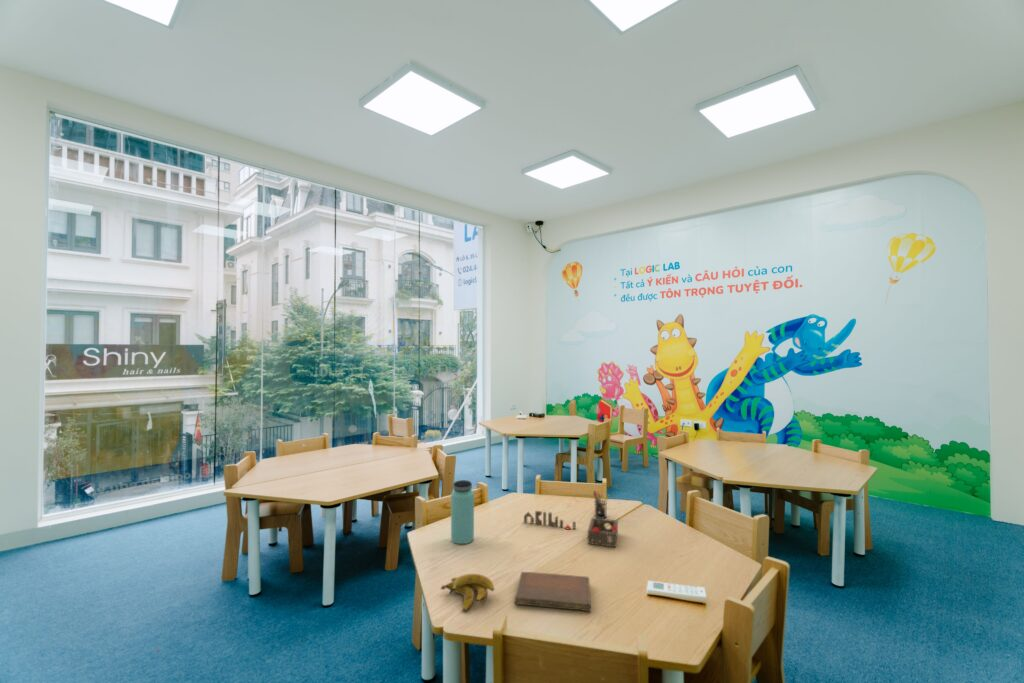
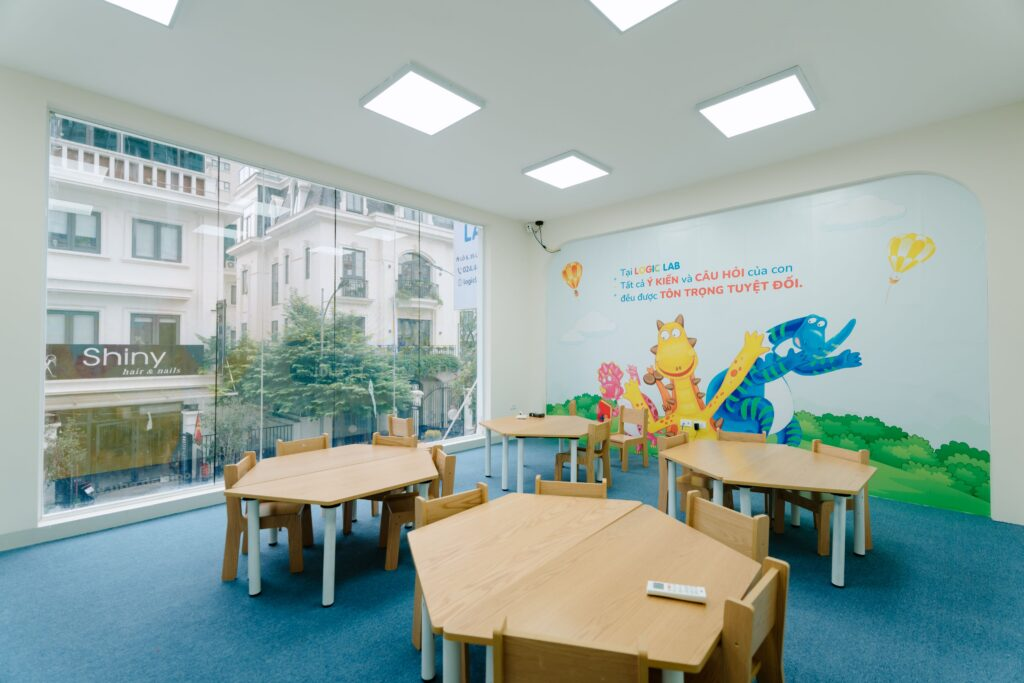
- pen holder [592,489,610,519]
- board game [523,510,619,548]
- bottle [450,479,475,545]
- banana [439,573,495,612]
- notebook [514,571,592,612]
